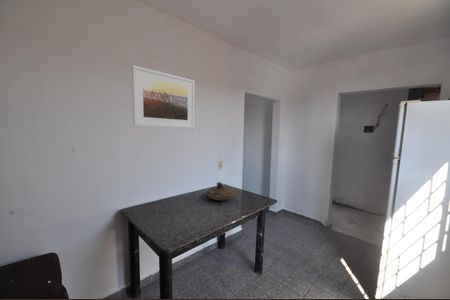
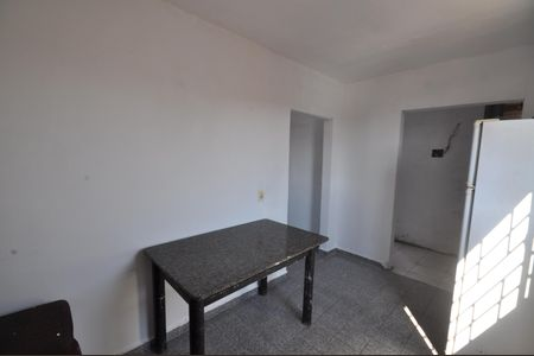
- decorative bowl [205,181,236,201]
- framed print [131,64,196,129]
